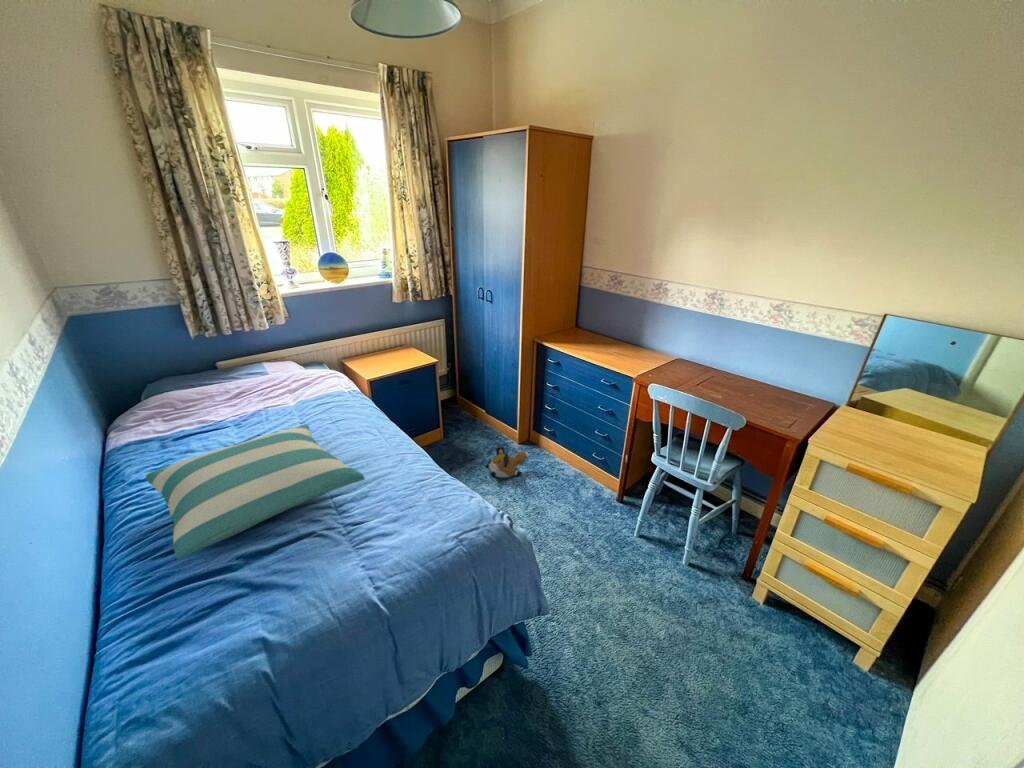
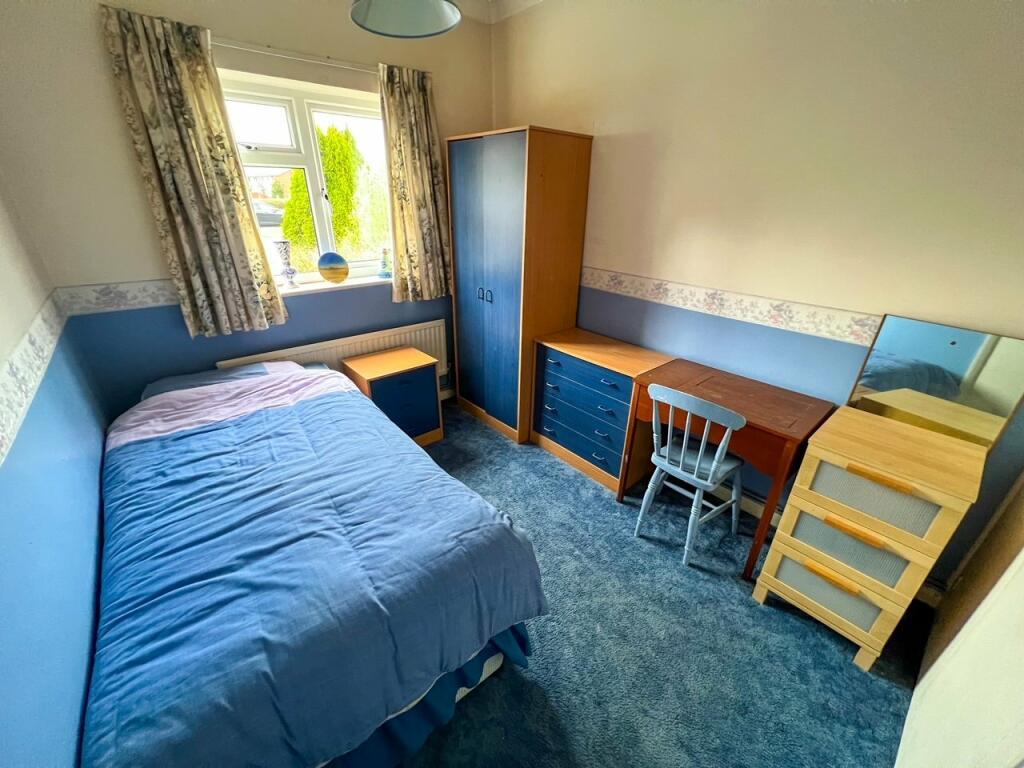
- plush toy [485,446,530,478]
- pillow [144,423,366,561]
